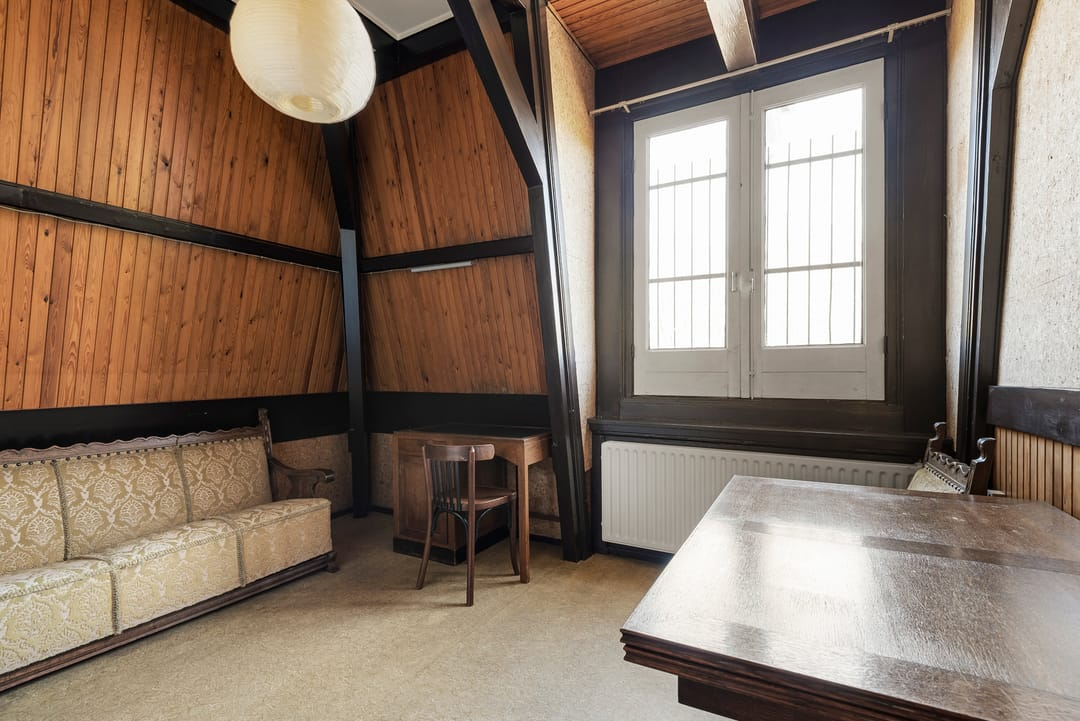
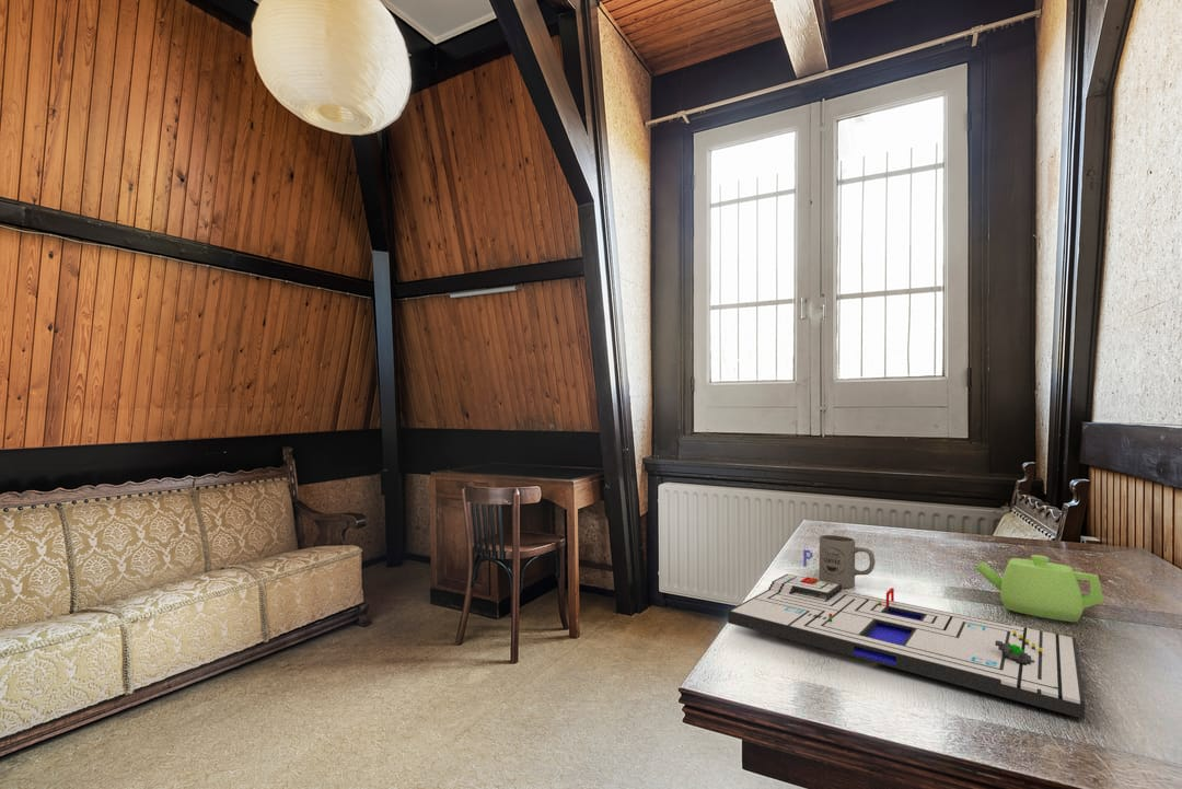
+ mug [818,534,877,589]
+ board game [727,548,1086,720]
+ teapot [974,554,1104,623]
